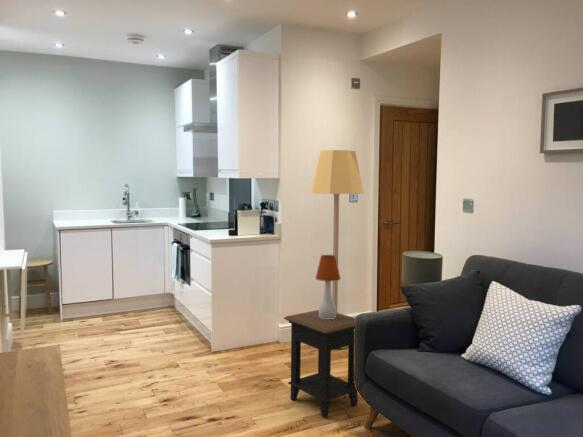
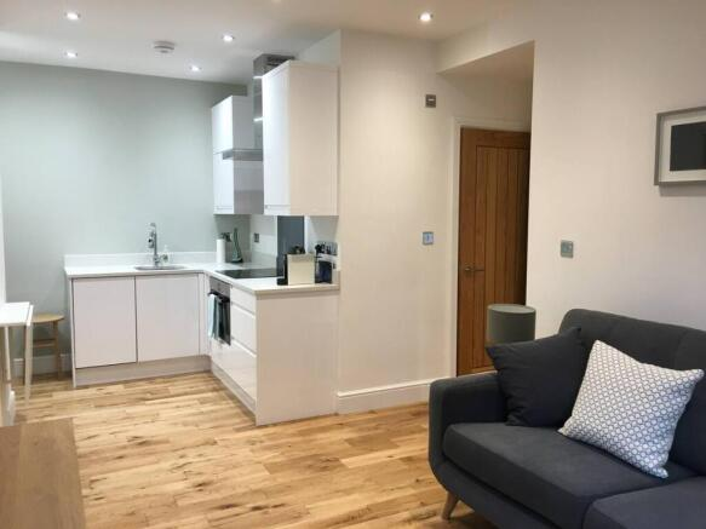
- side table [283,309,358,419]
- table lamp [314,254,341,319]
- lamp [310,149,365,349]
